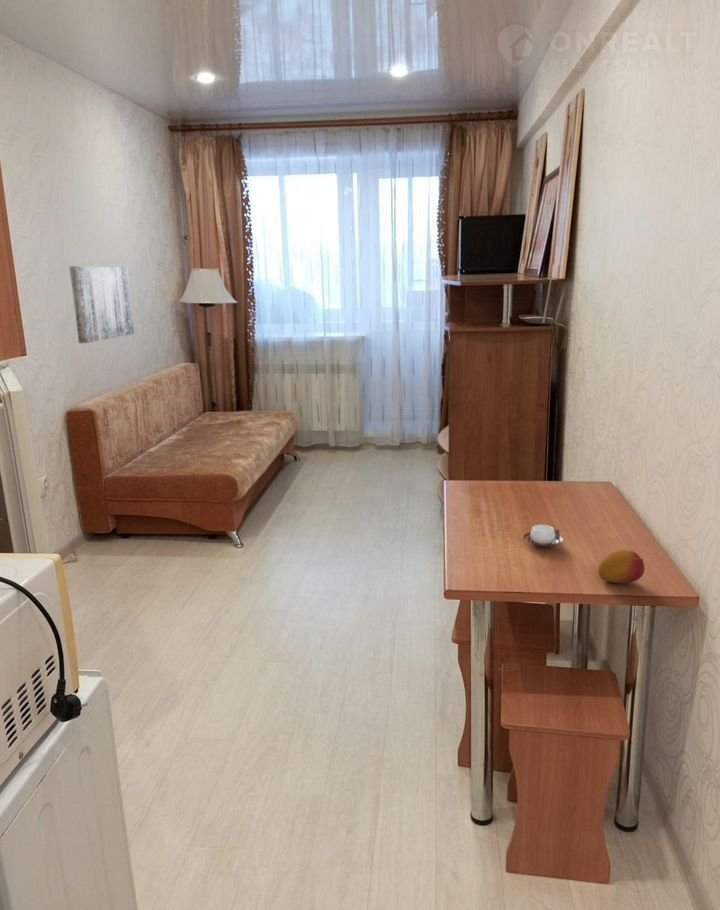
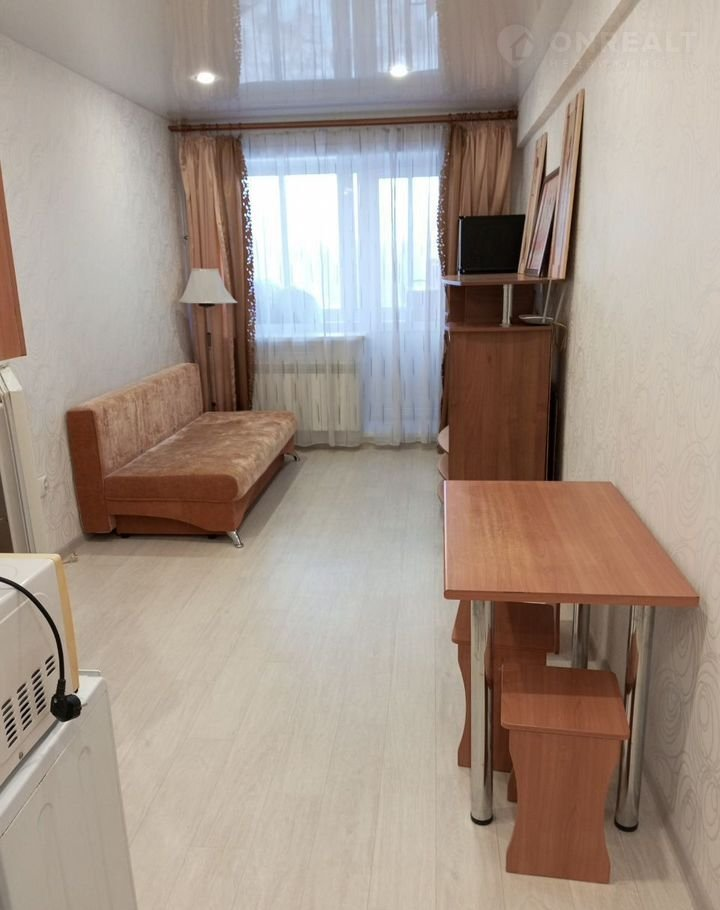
- wall art [68,265,135,344]
- cup [522,524,564,548]
- fruit [597,549,645,584]
